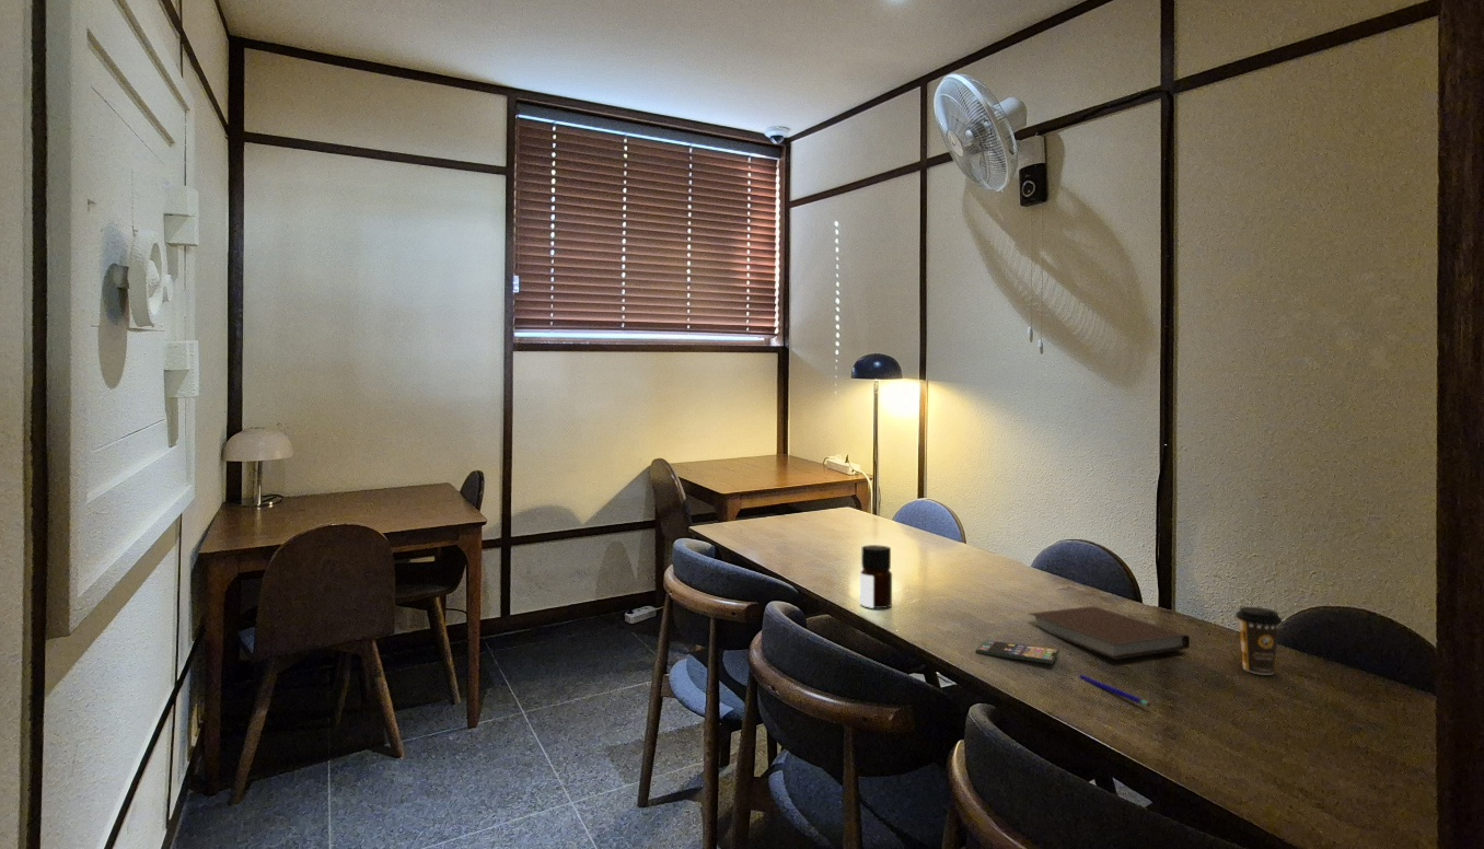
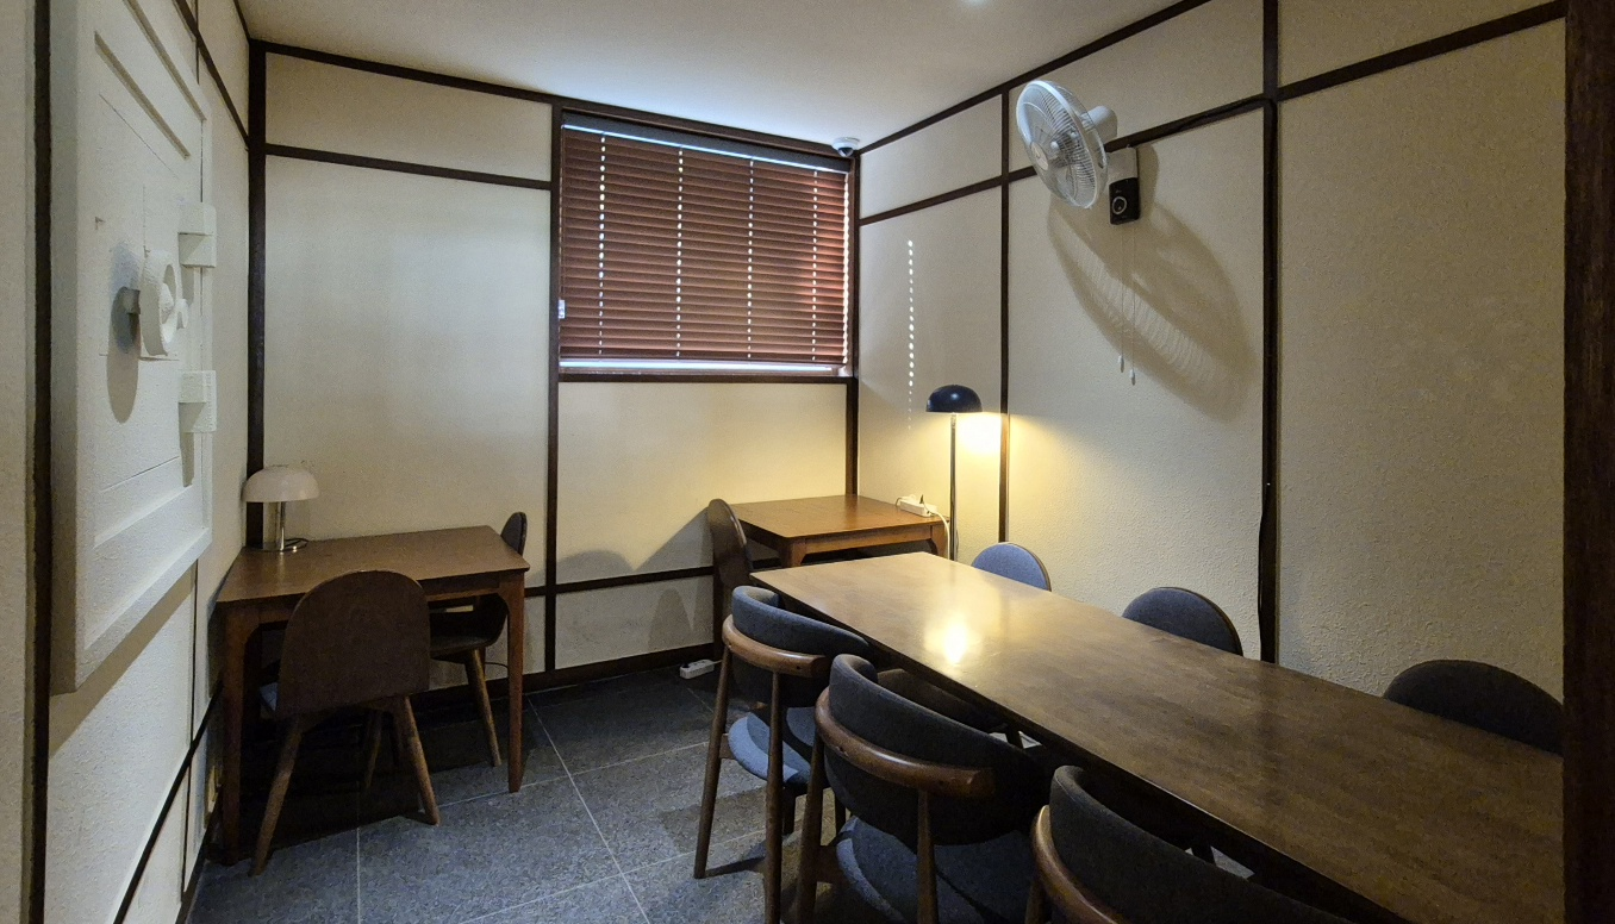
- bottle [859,544,893,609]
- coffee cup [1234,606,1284,676]
- pen [1079,674,1151,708]
- notebook [1029,605,1191,661]
- smartphone [975,639,1060,665]
